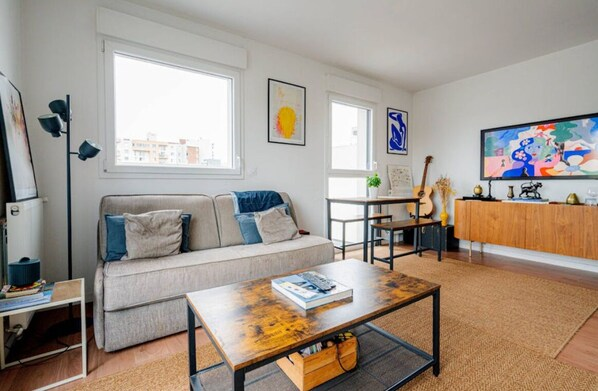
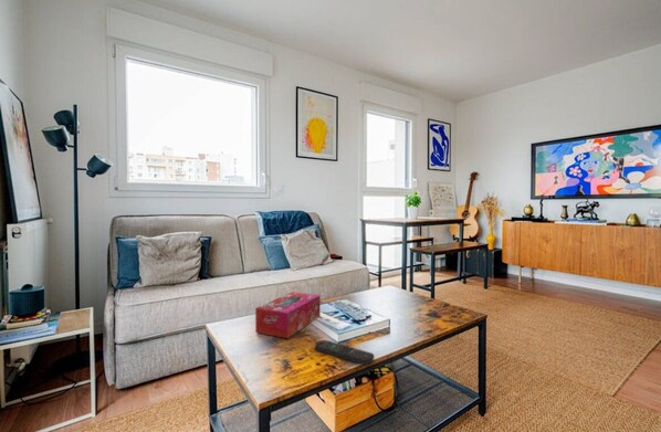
+ tissue box [254,291,322,339]
+ remote control [314,339,375,366]
